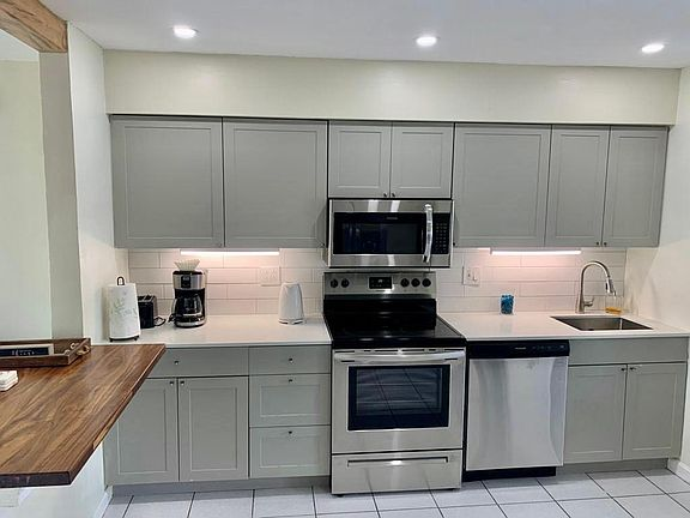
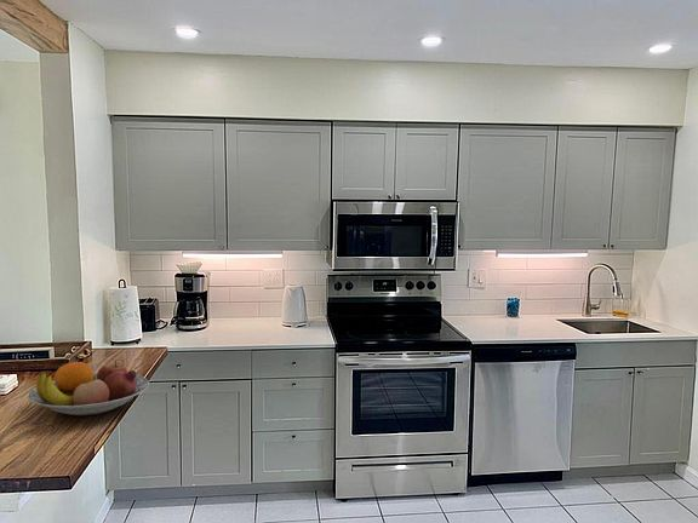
+ fruit bowl [27,360,150,416]
